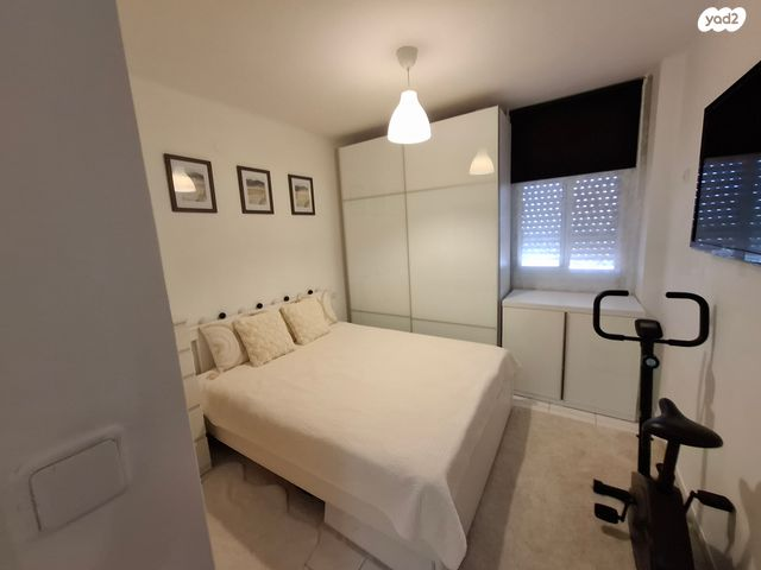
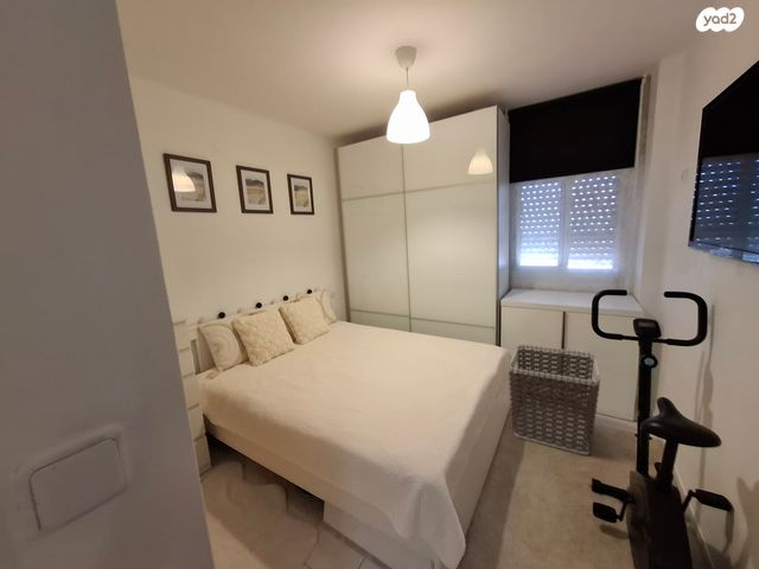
+ clothes hamper [508,344,601,455]
